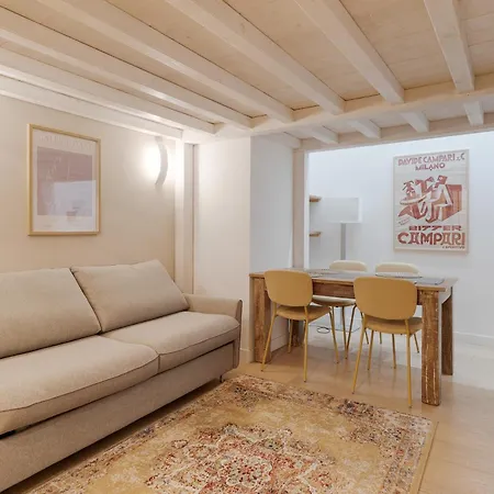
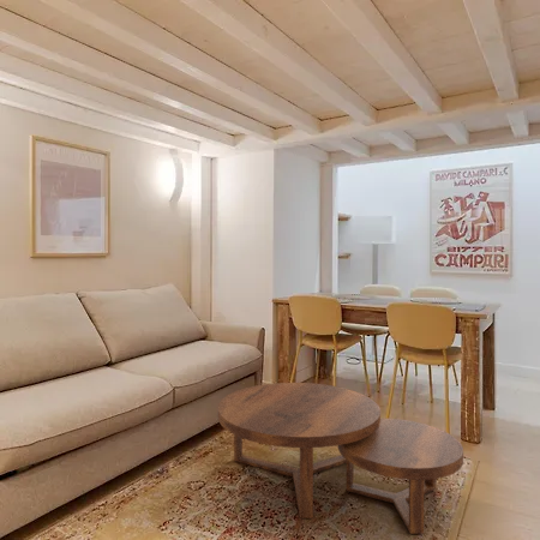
+ coffee table [217,382,464,535]
